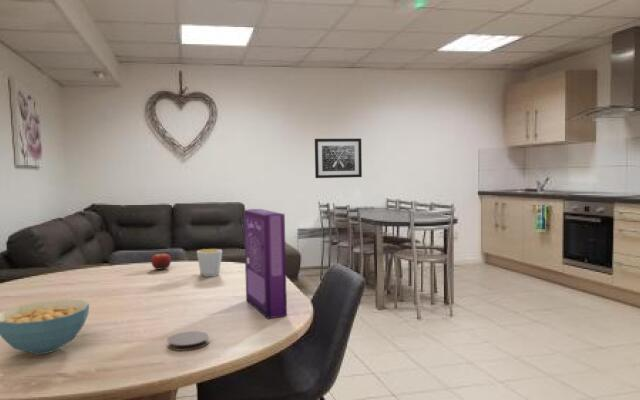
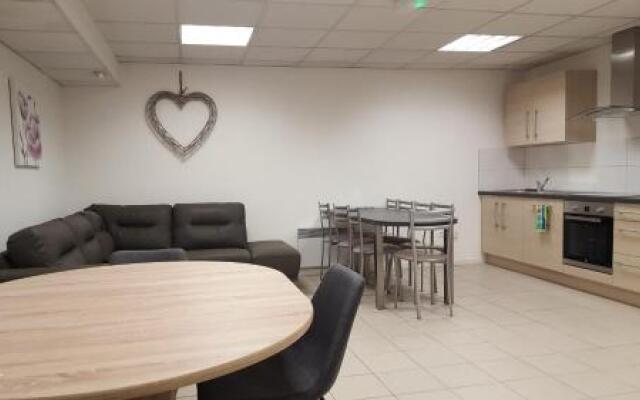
- coaster [166,330,210,352]
- cereal box [243,208,288,320]
- cereal bowl [0,298,90,355]
- fruit [150,252,172,271]
- mug [196,248,223,278]
- wall art [314,138,363,179]
